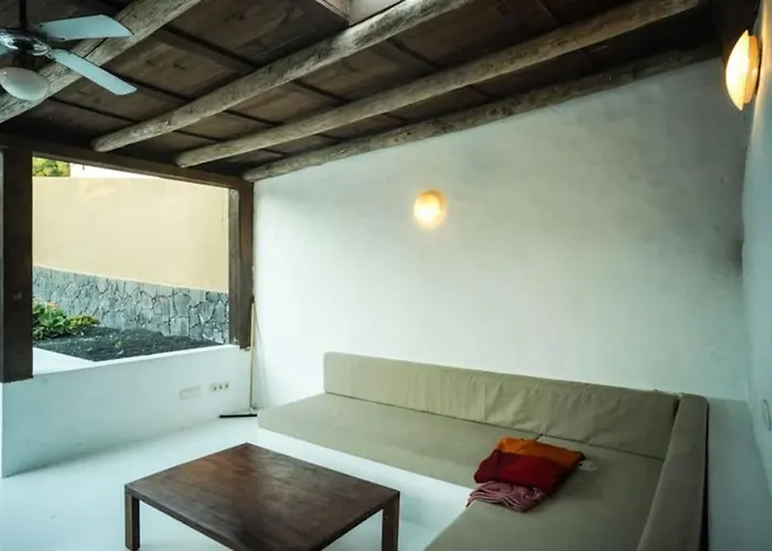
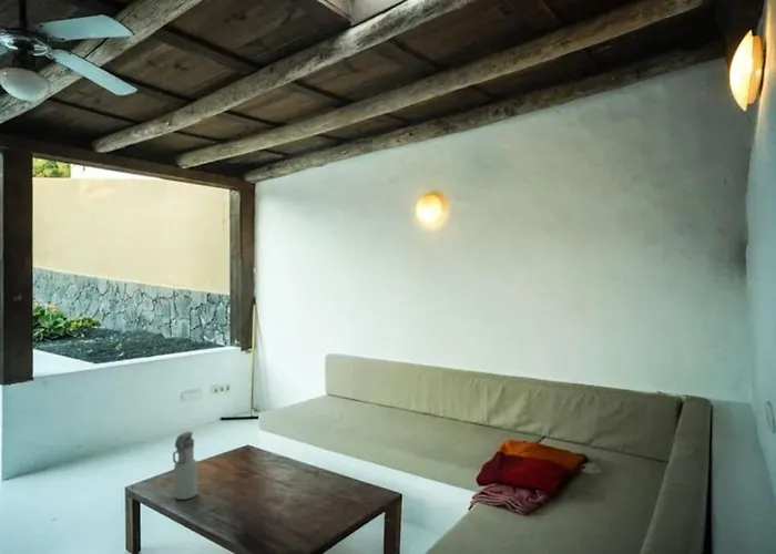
+ water bottle [172,431,198,501]
